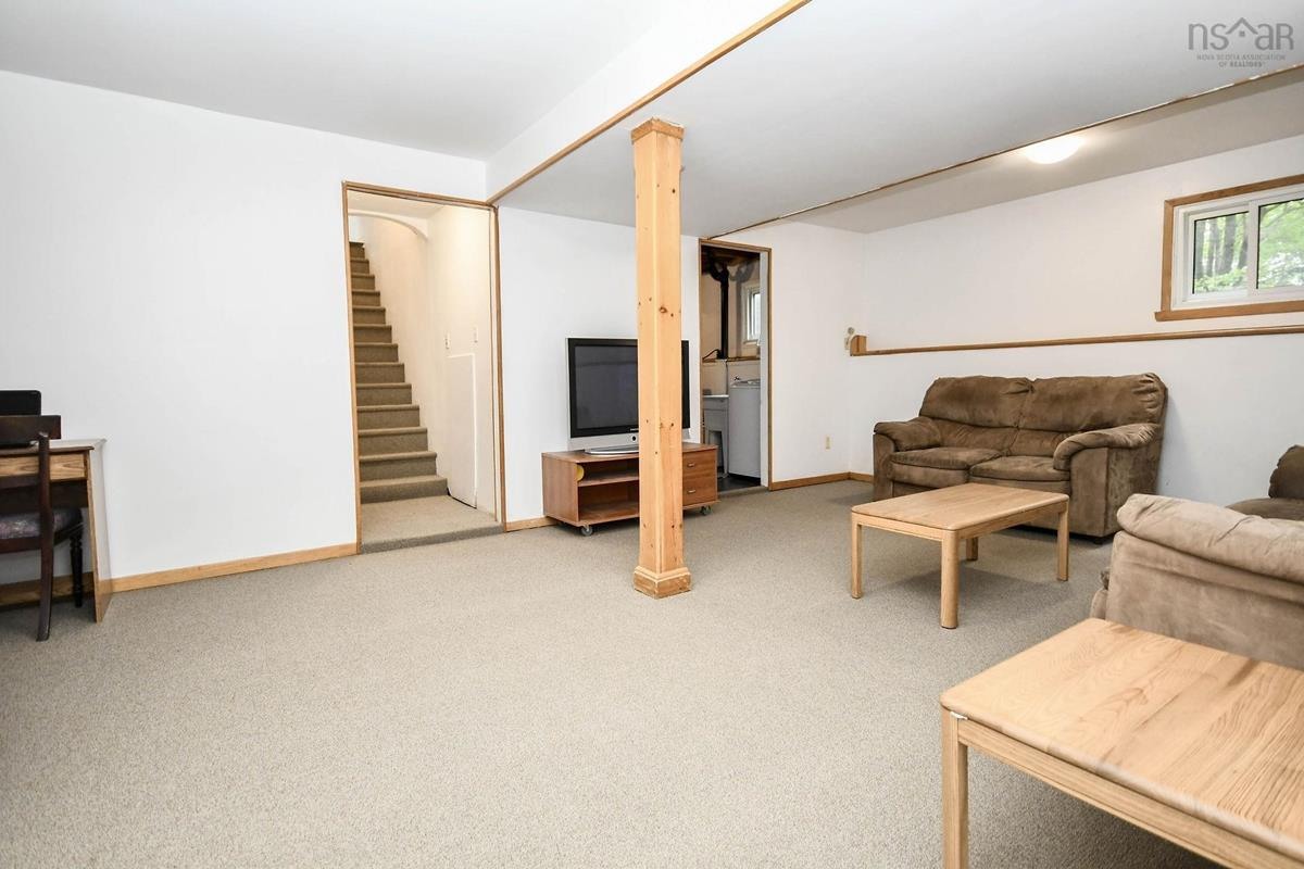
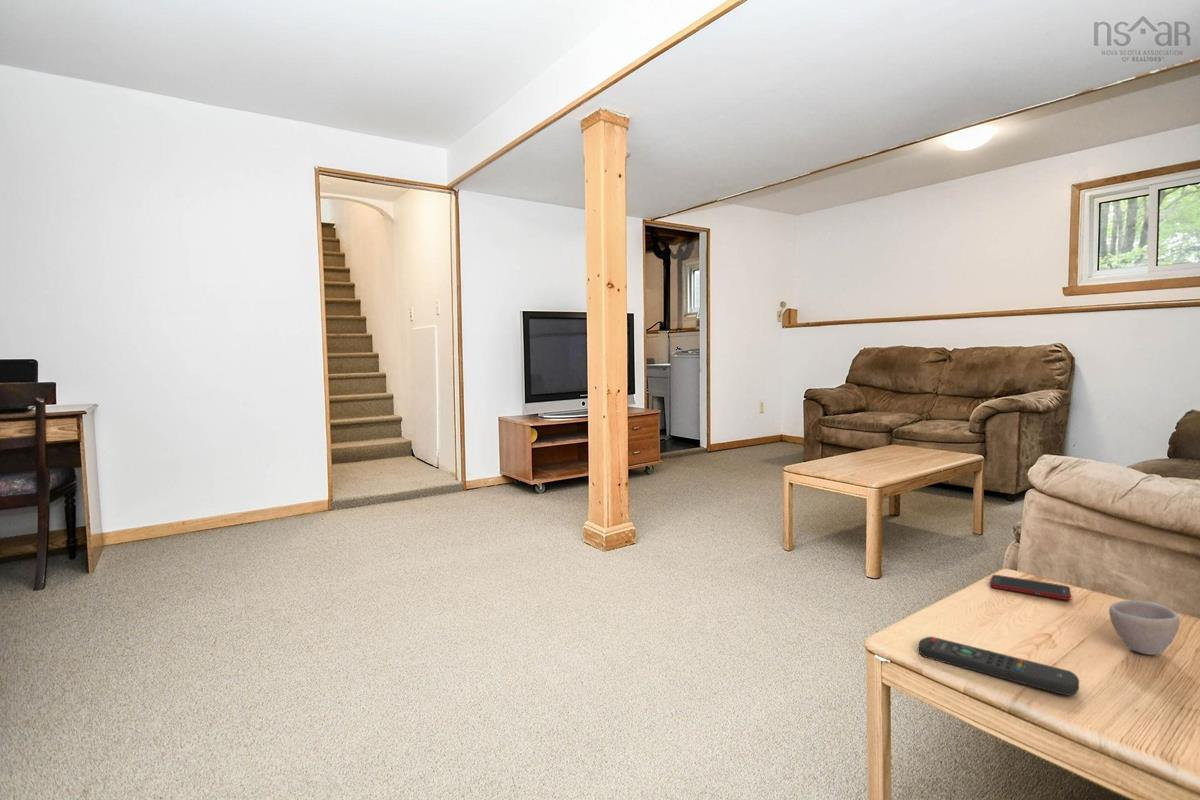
+ cup [1108,599,1181,656]
+ cell phone [989,574,1072,601]
+ remote control [918,636,1080,697]
